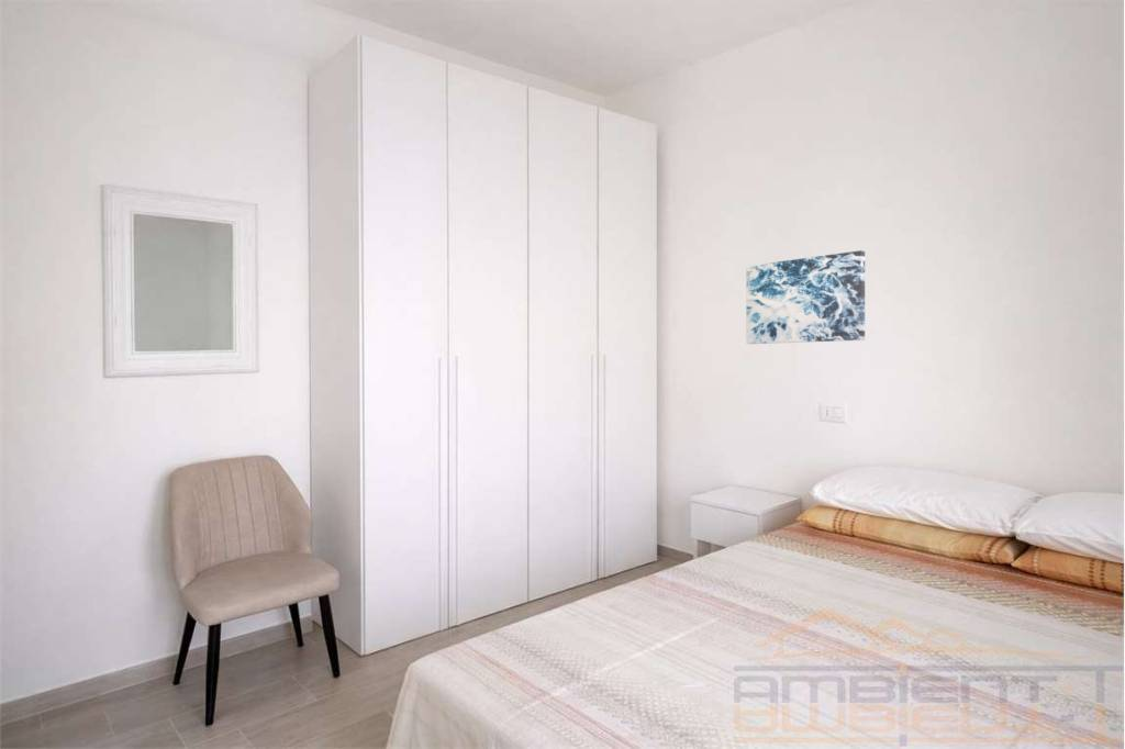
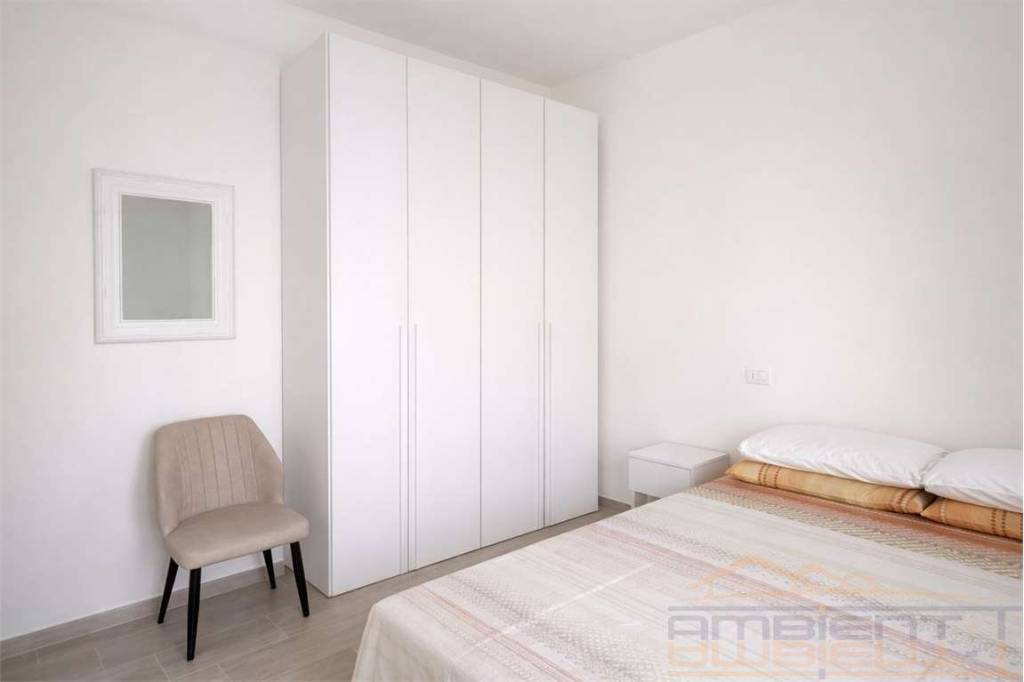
- wall art [745,249,866,345]
